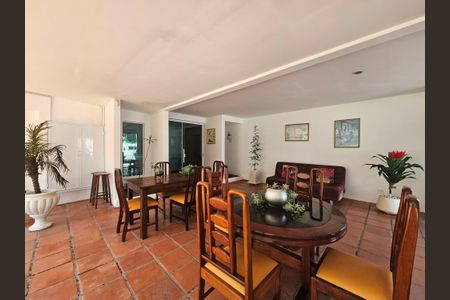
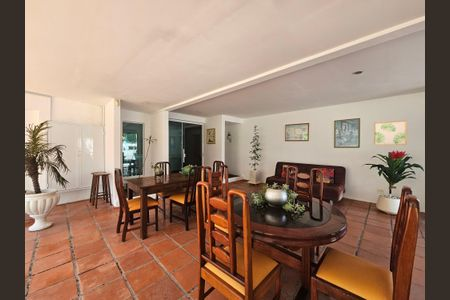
+ wall art [373,119,408,146]
